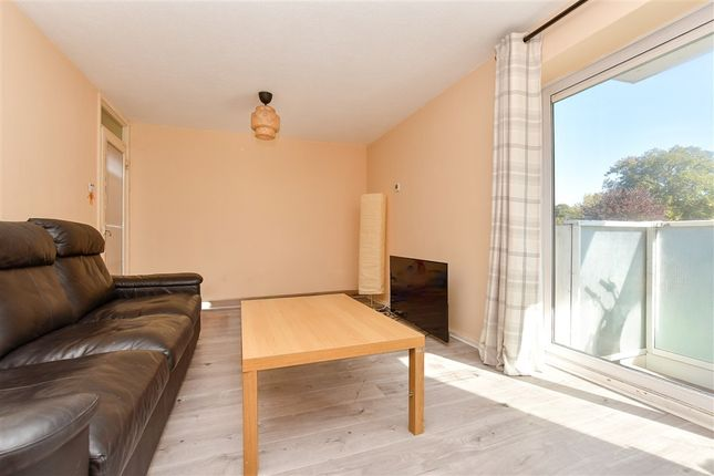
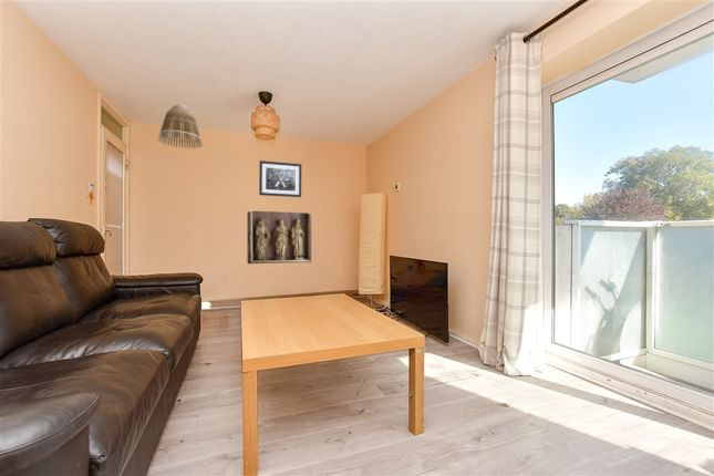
+ lamp shade [156,104,204,149]
+ wall relief [246,210,312,265]
+ wall art [258,159,302,198]
